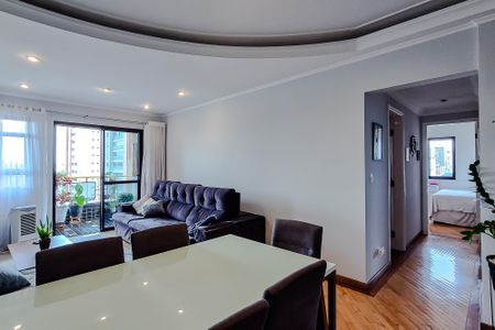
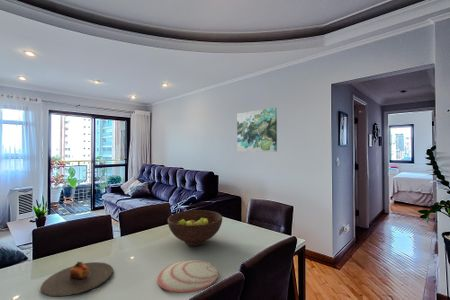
+ wall art [236,107,278,153]
+ plate [156,259,219,294]
+ fruit bowl [167,209,223,247]
+ plate [40,261,114,298]
